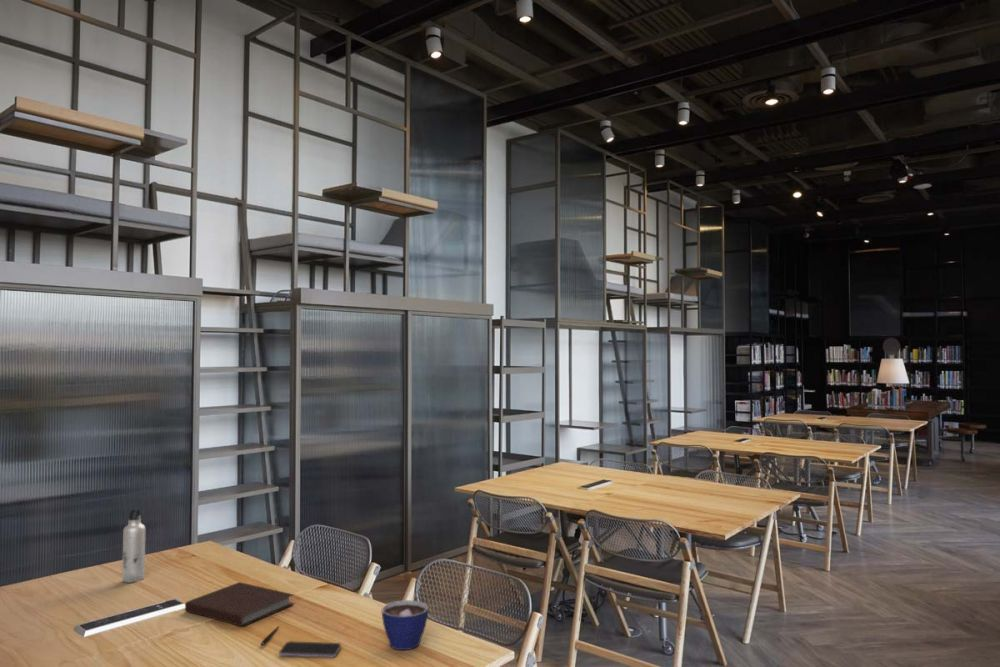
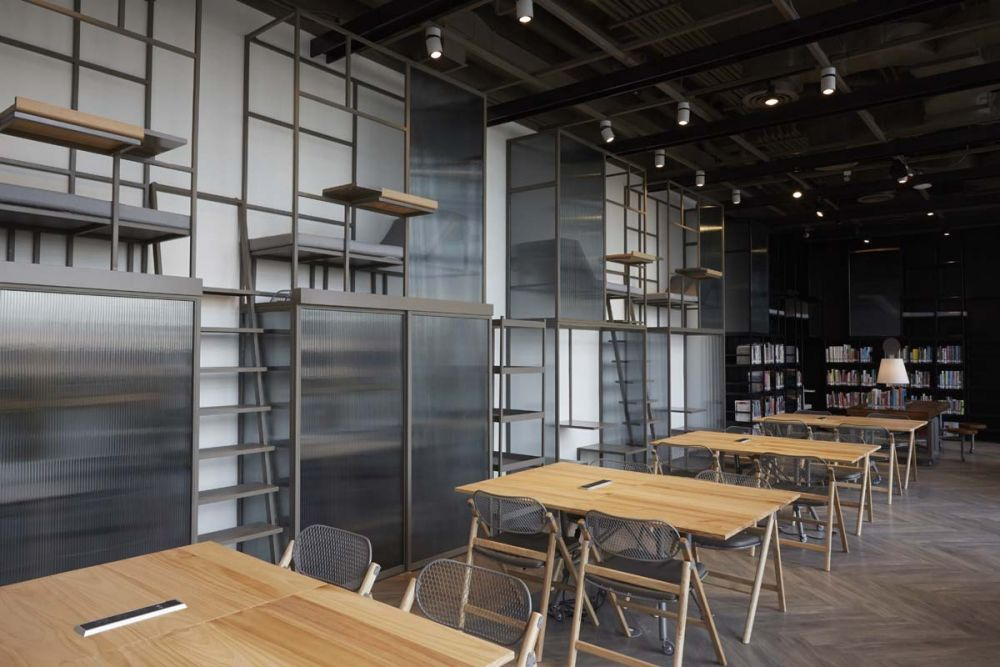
- smartphone [278,640,342,659]
- pen [260,625,280,647]
- cup [381,599,429,651]
- notebook [184,581,295,627]
- water bottle [121,508,146,584]
